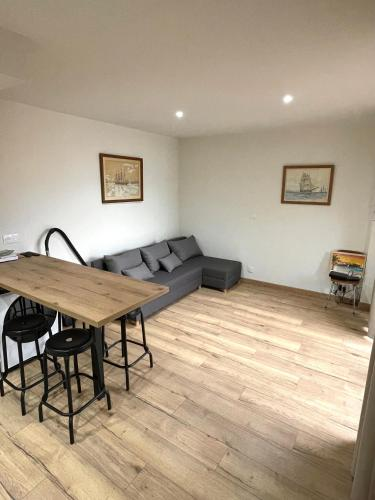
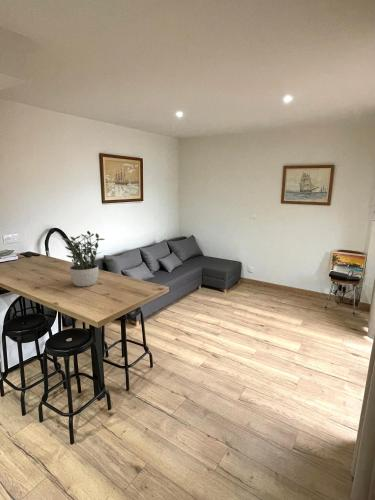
+ potted plant [60,230,106,287]
